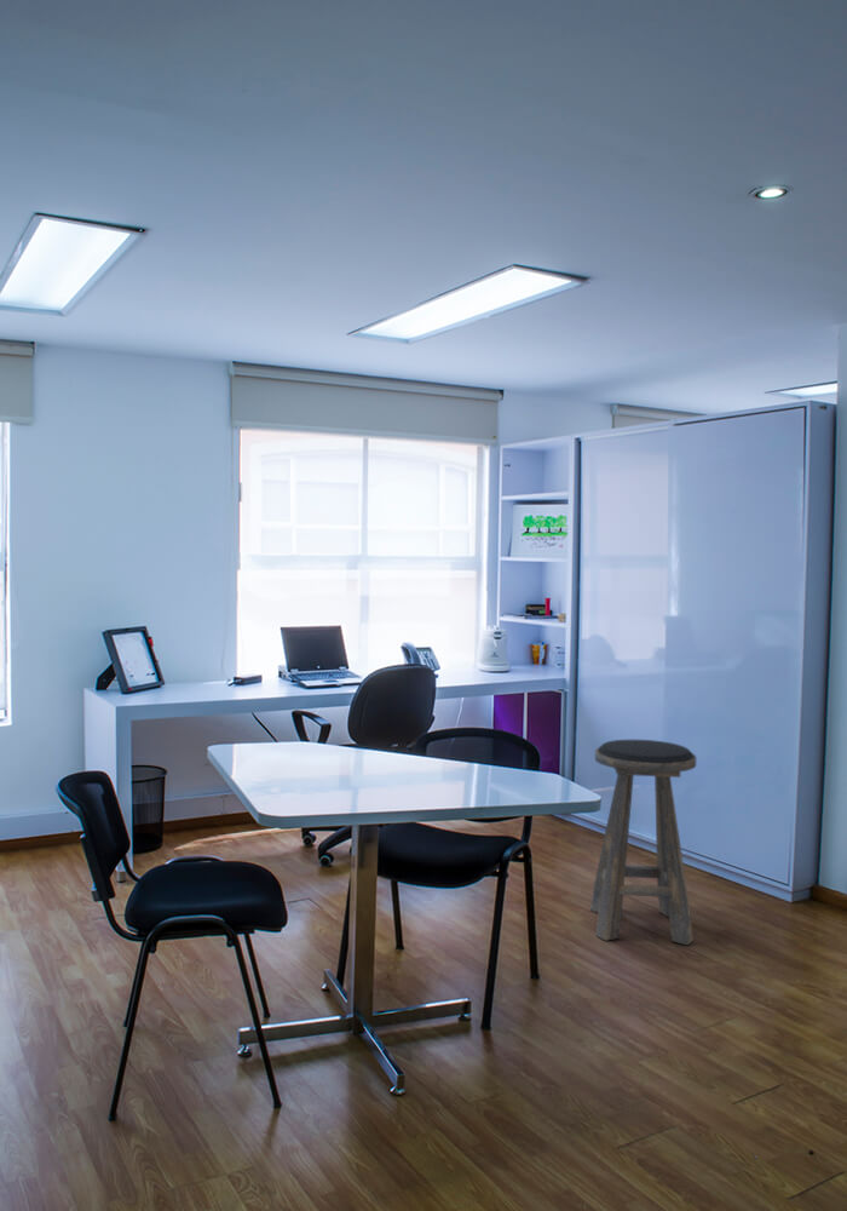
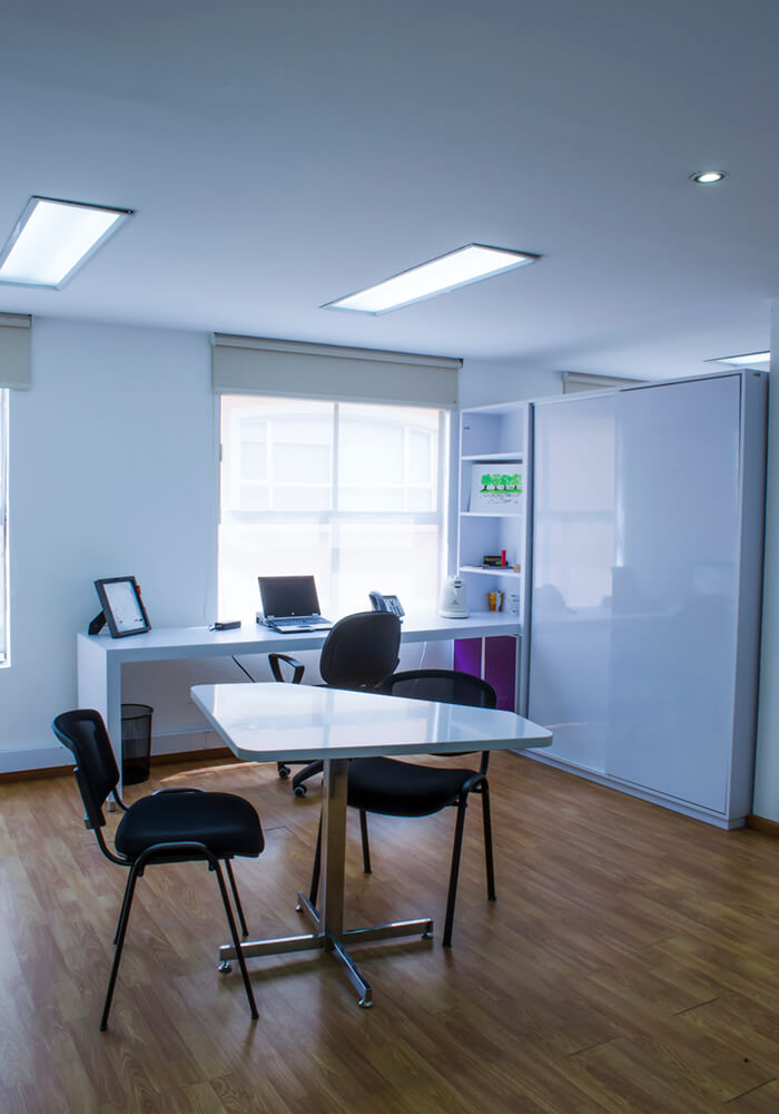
- stool [589,739,697,946]
